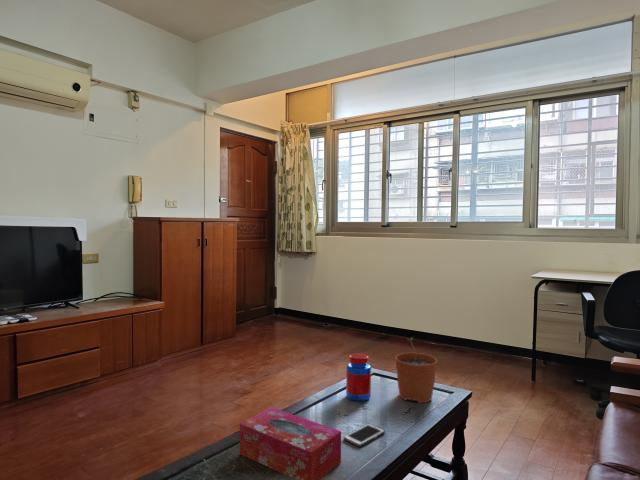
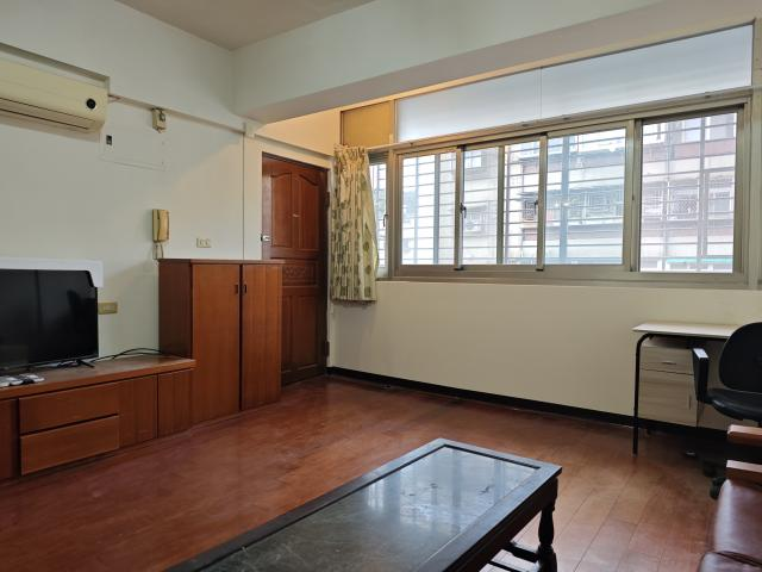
- tissue box [239,406,342,480]
- cell phone [343,423,386,448]
- plant pot [394,337,438,404]
- jar [345,352,372,402]
